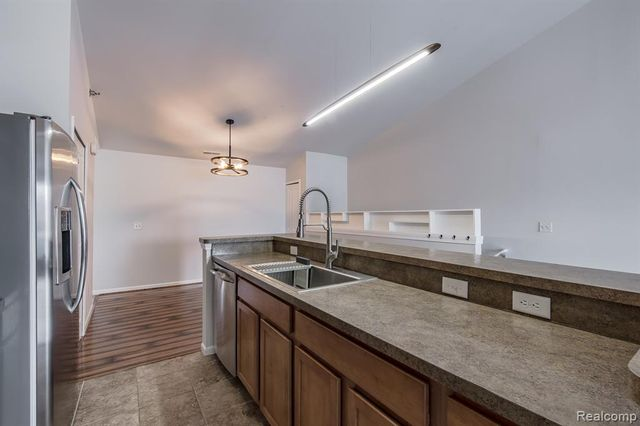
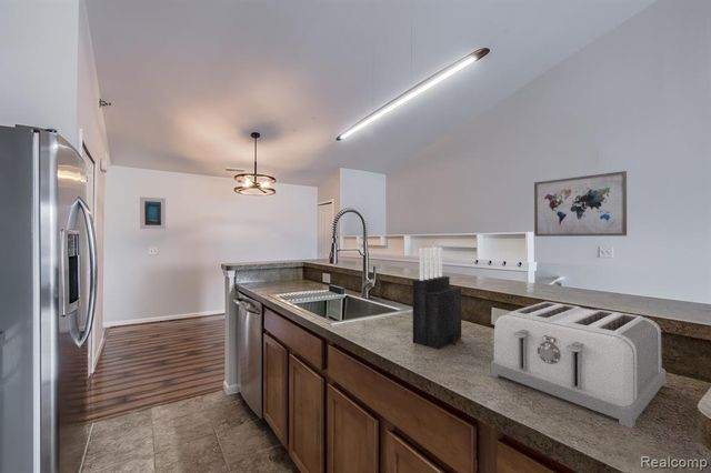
+ wall art [533,170,628,238]
+ toaster [490,301,667,429]
+ knife block [411,246,462,351]
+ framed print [139,195,167,230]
